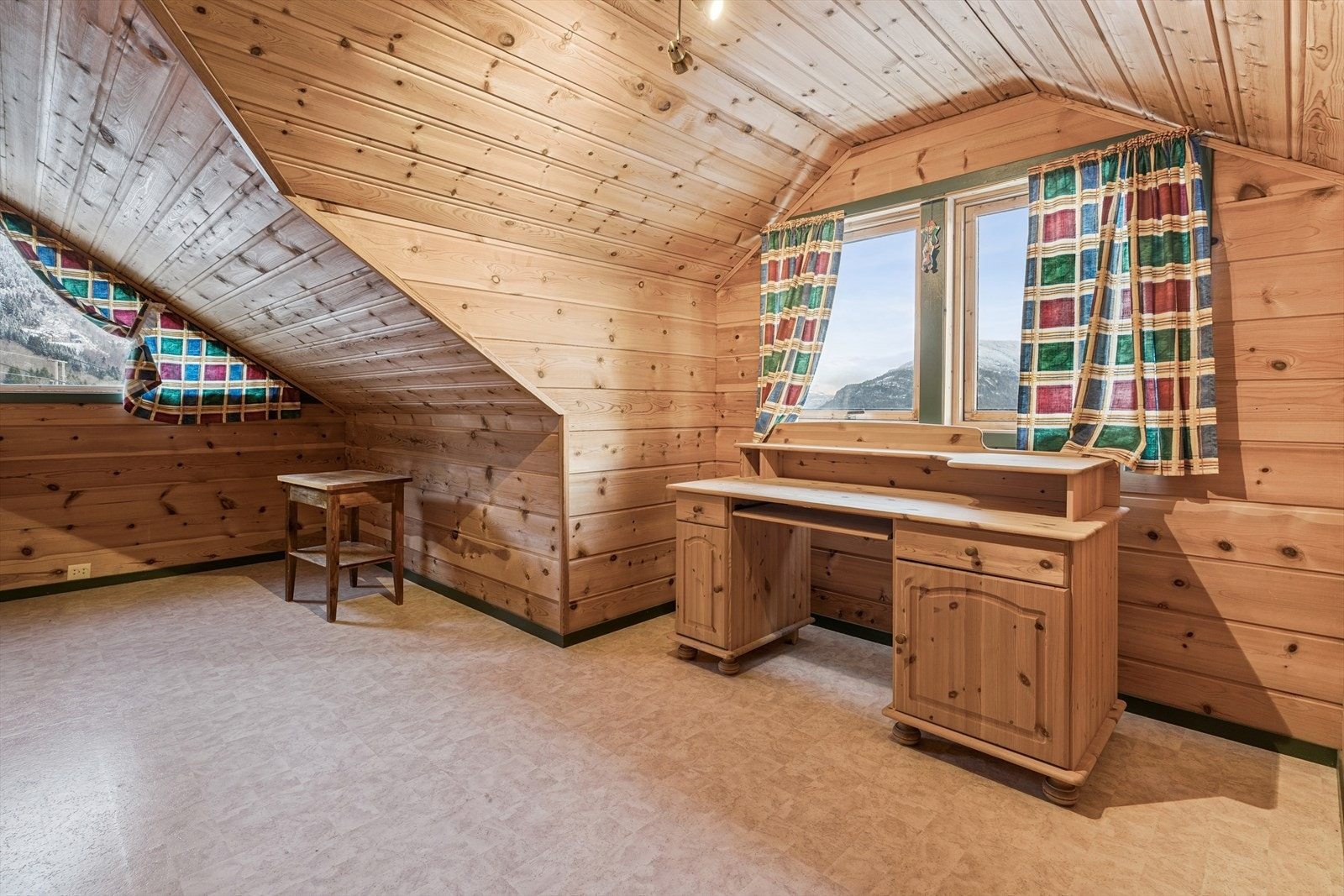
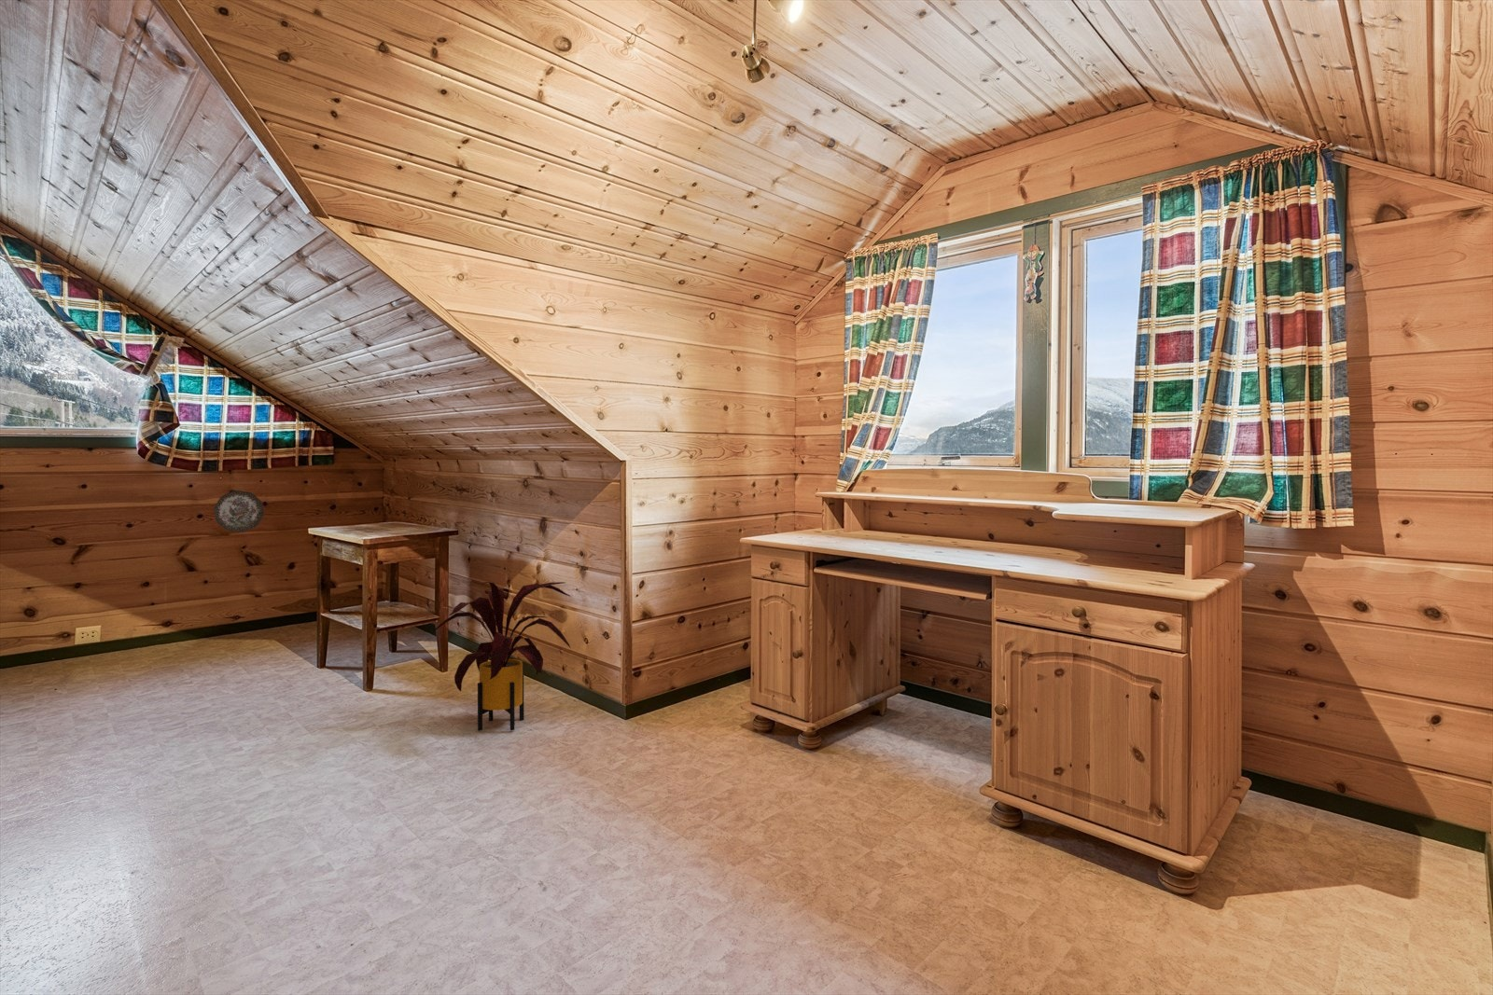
+ house plant [432,581,572,732]
+ decorative plate [213,490,265,533]
